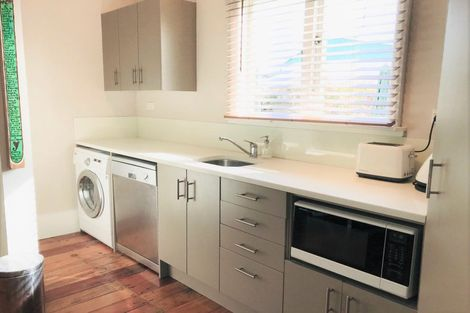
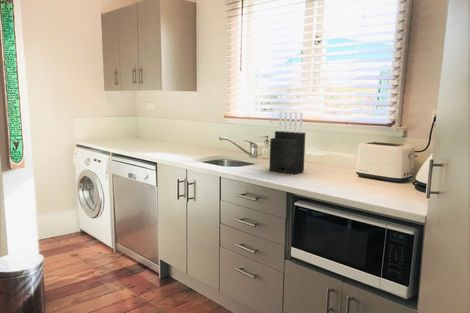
+ knife block [268,111,306,175]
